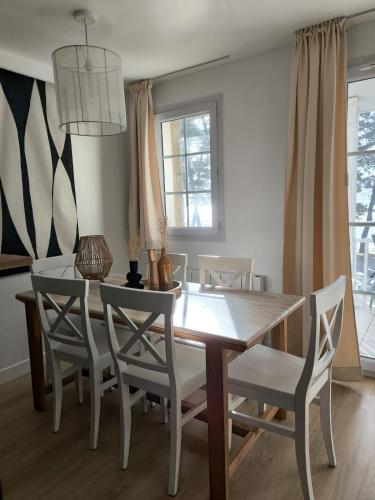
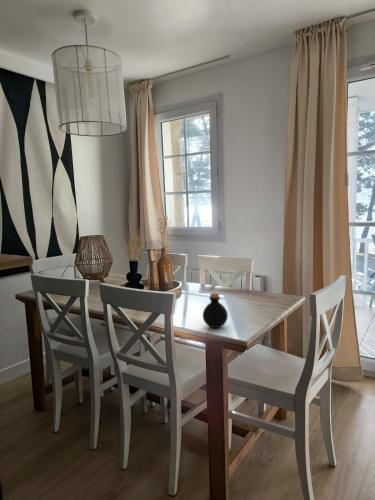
+ bottle [202,292,229,329]
